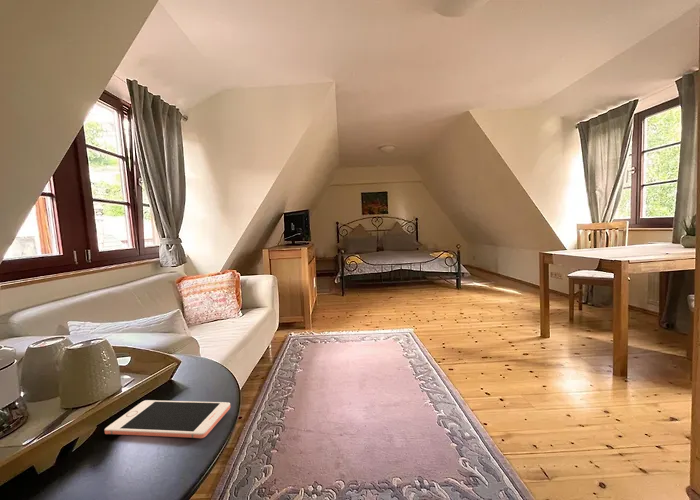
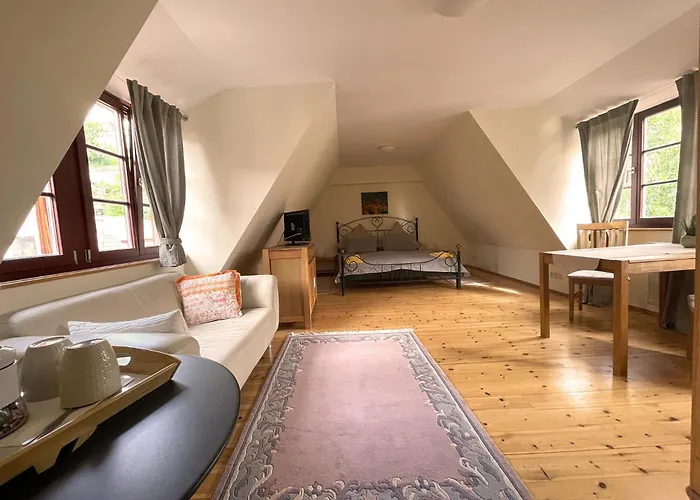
- cell phone [104,399,231,439]
